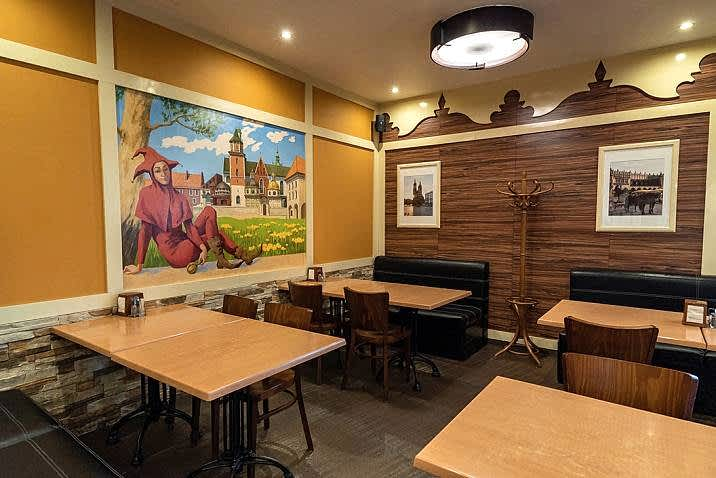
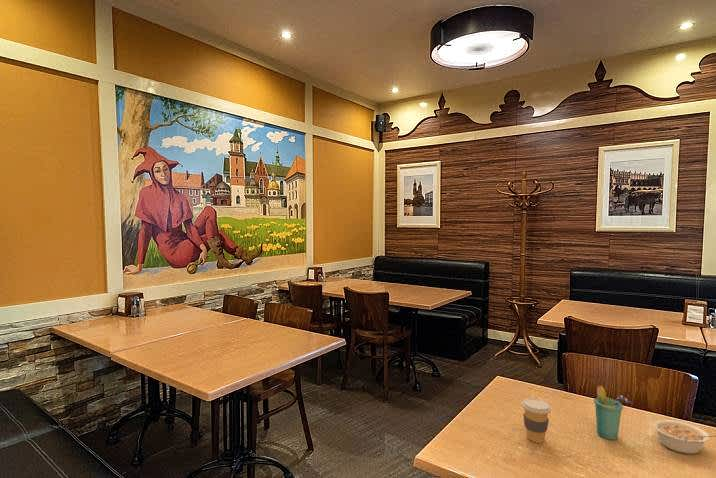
+ legume [652,419,716,455]
+ coffee cup [521,398,552,444]
+ cup [593,385,632,441]
